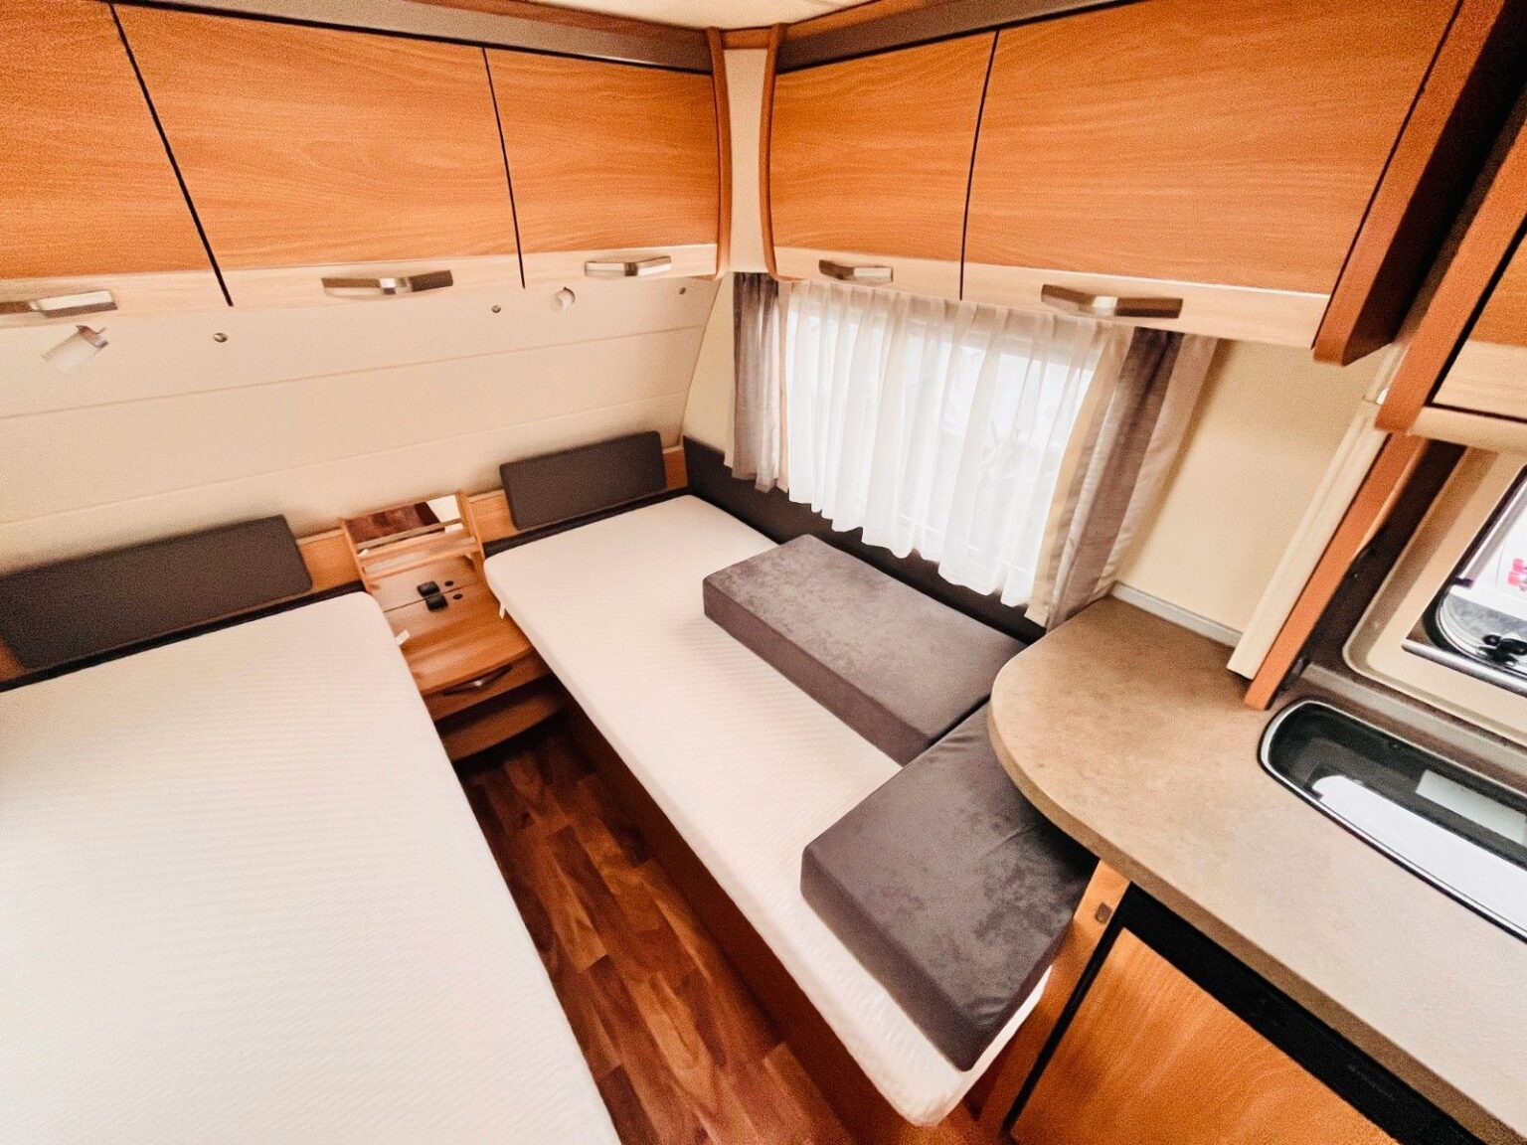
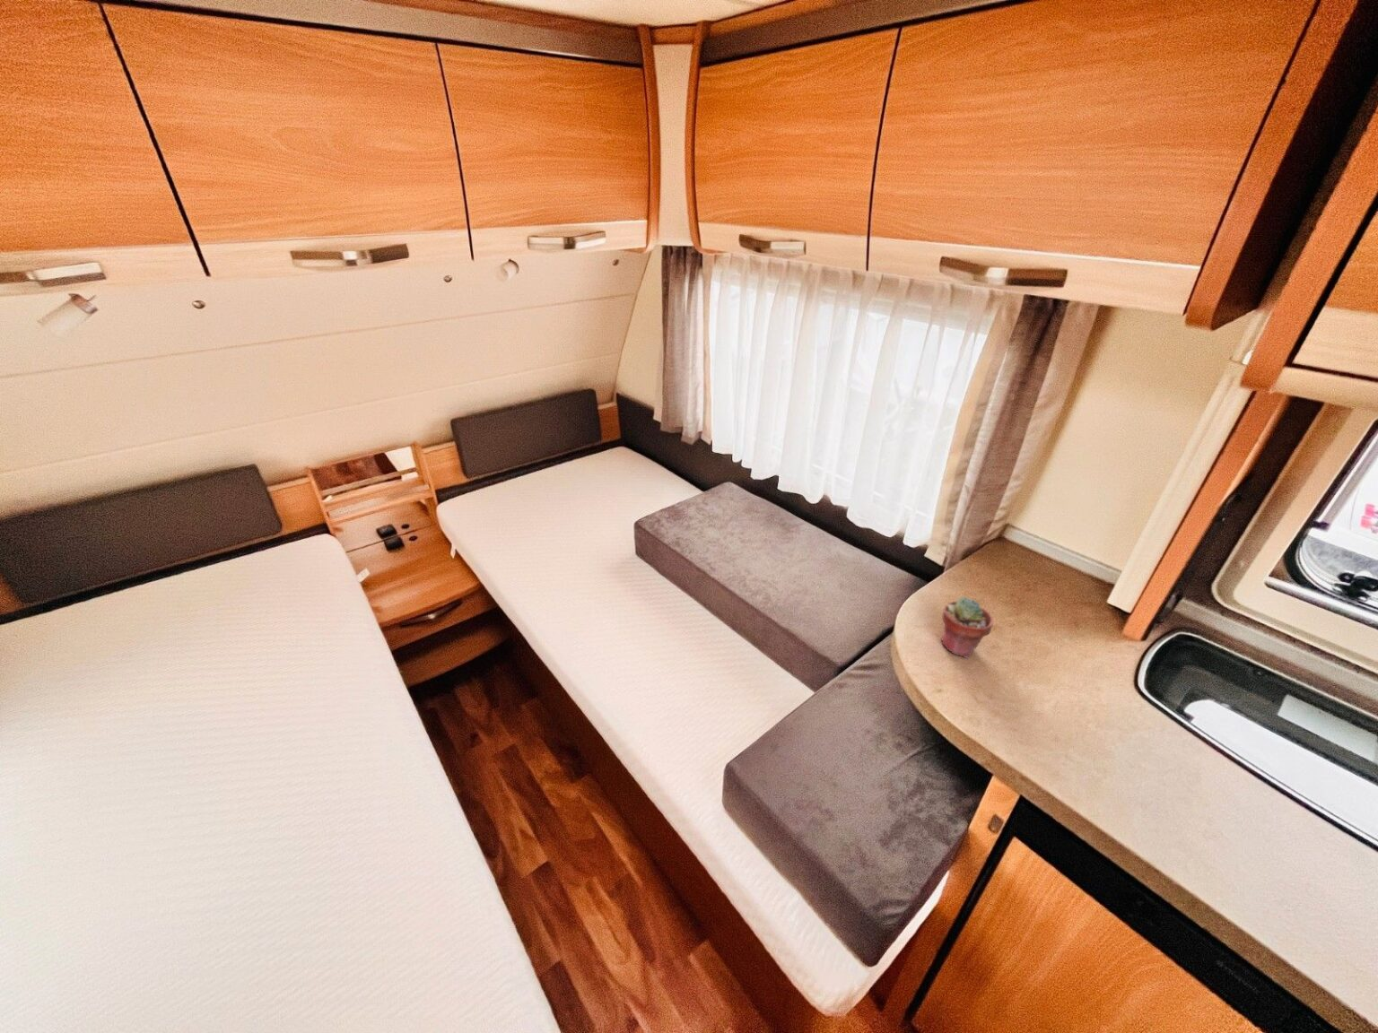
+ potted succulent [941,596,994,659]
